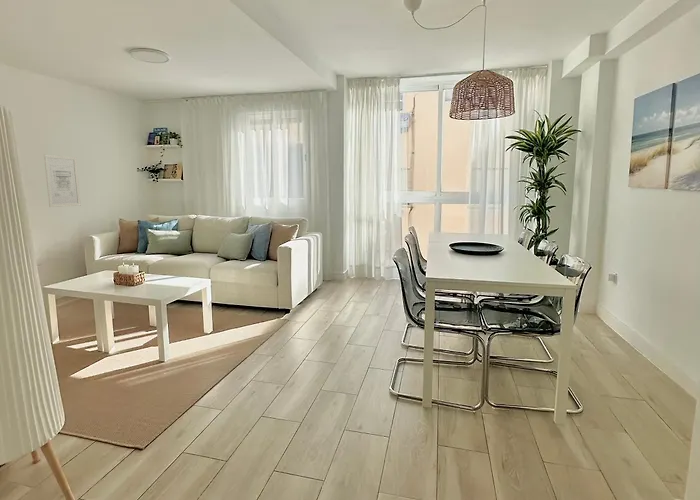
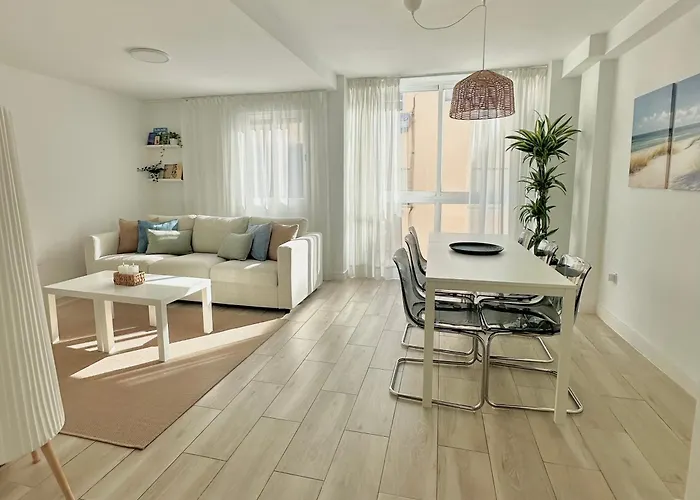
- wall art [43,153,82,208]
